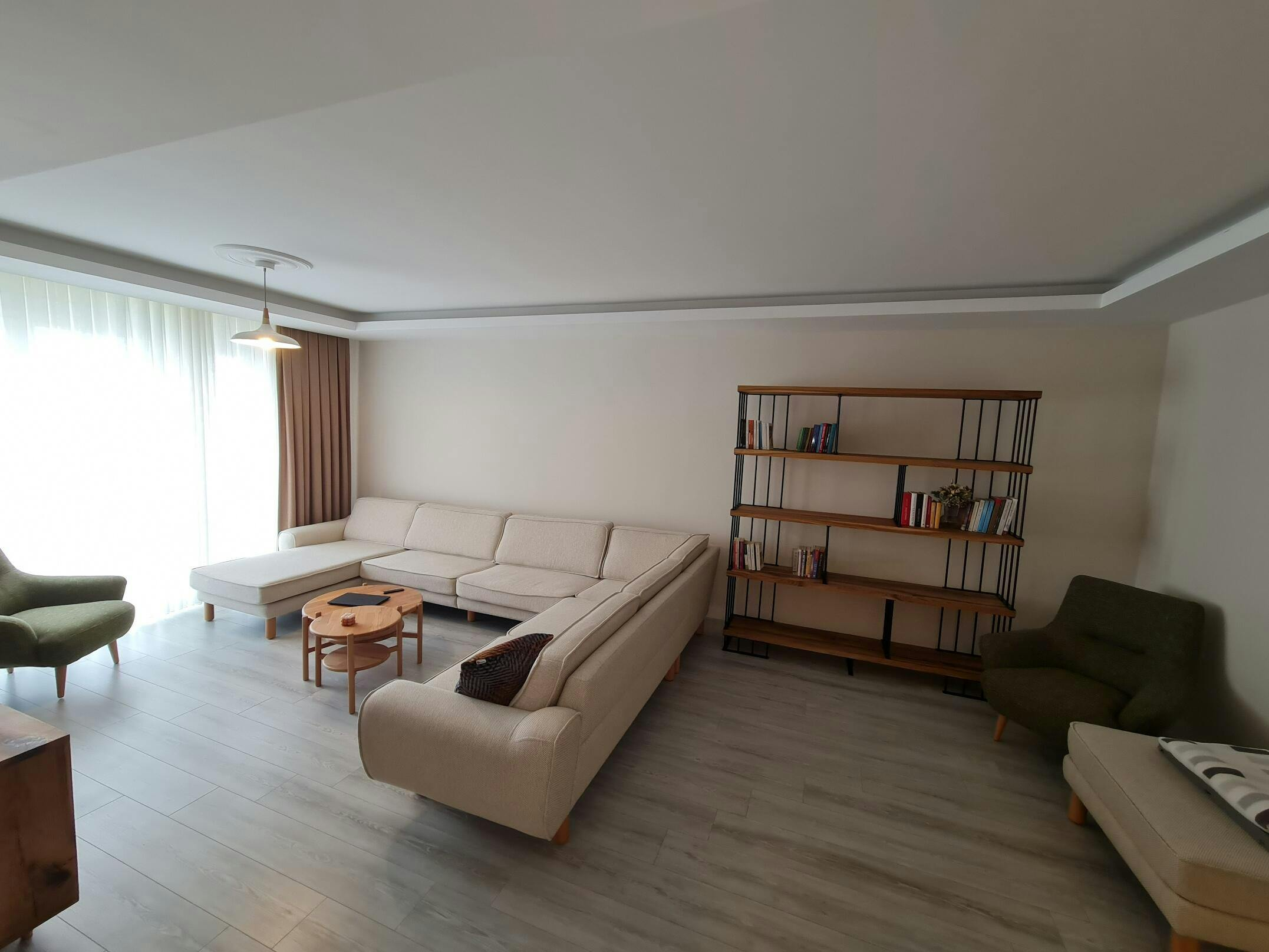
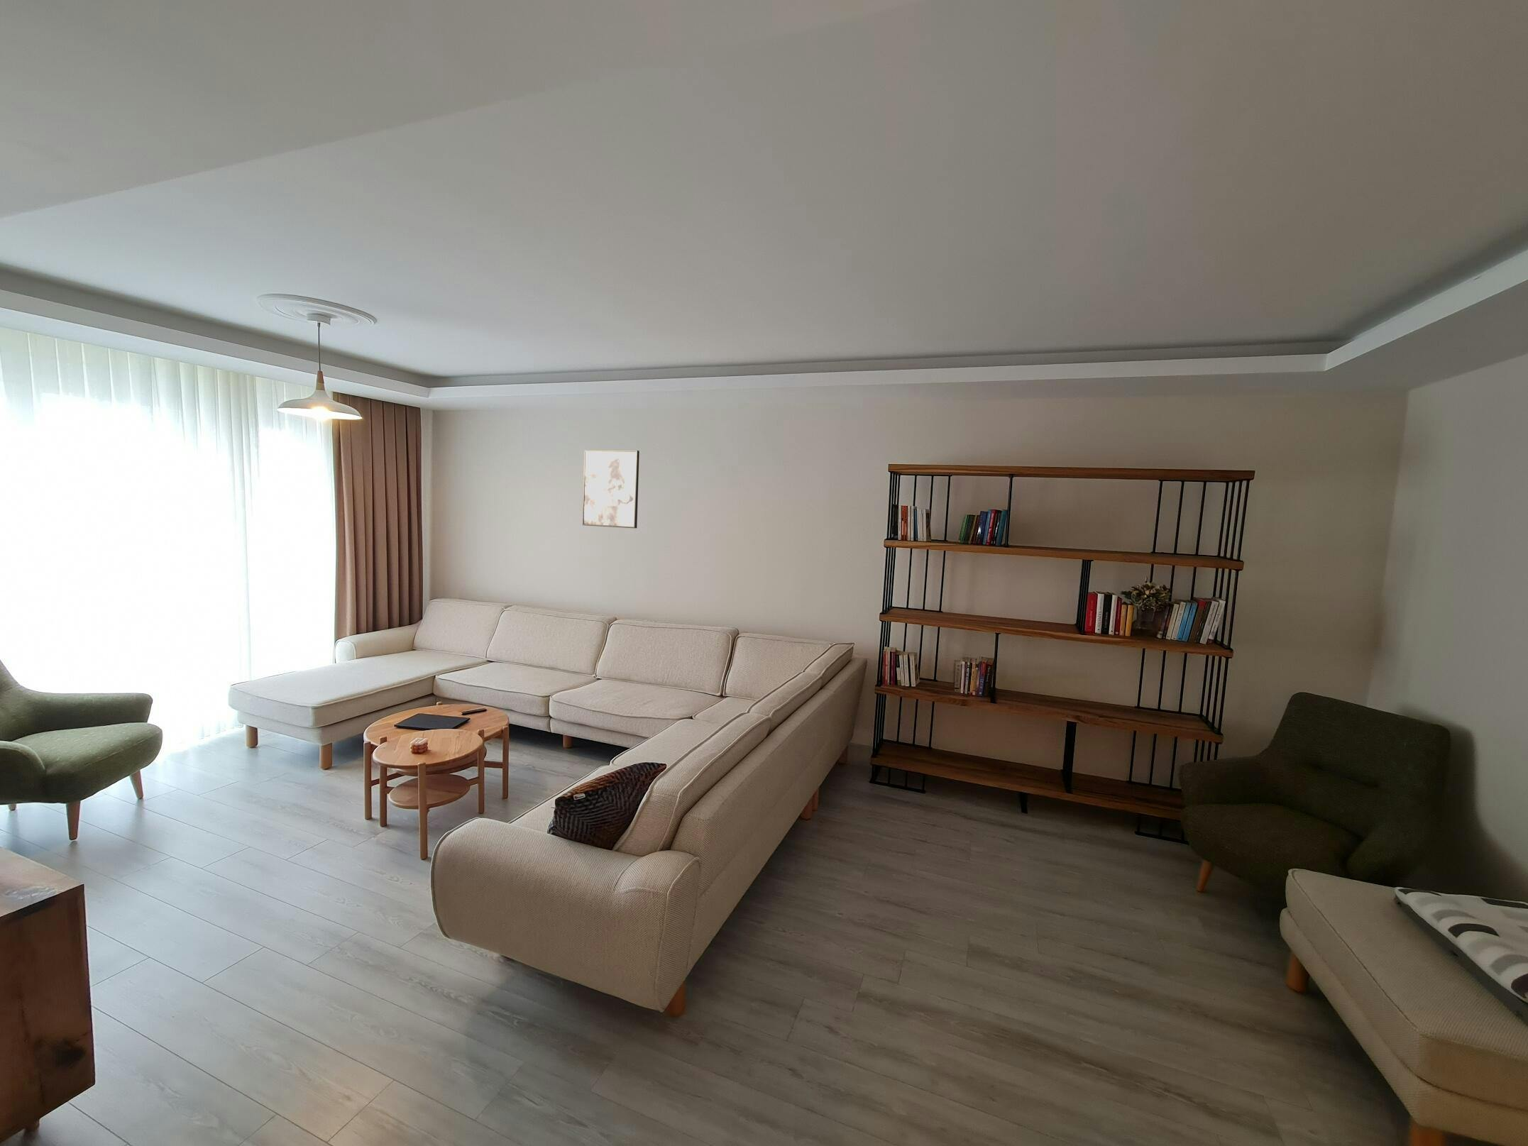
+ wall art [582,449,641,528]
